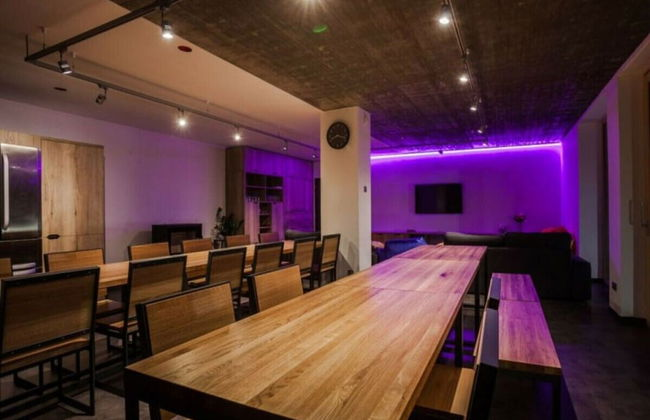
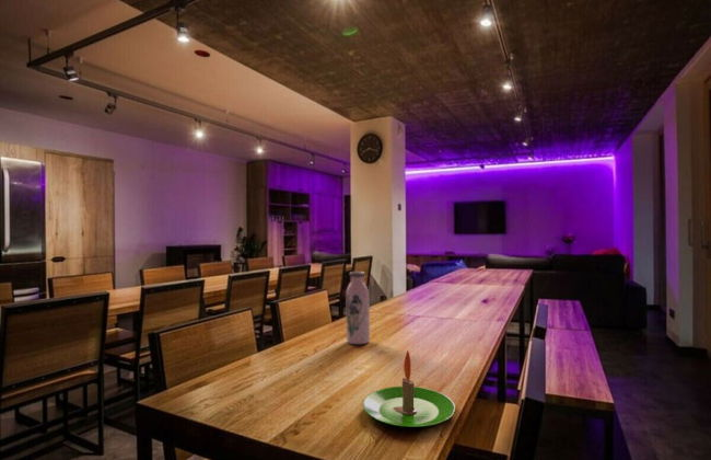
+ candle [362,349,456,428]
+ water bottle [345,271,371,345]
